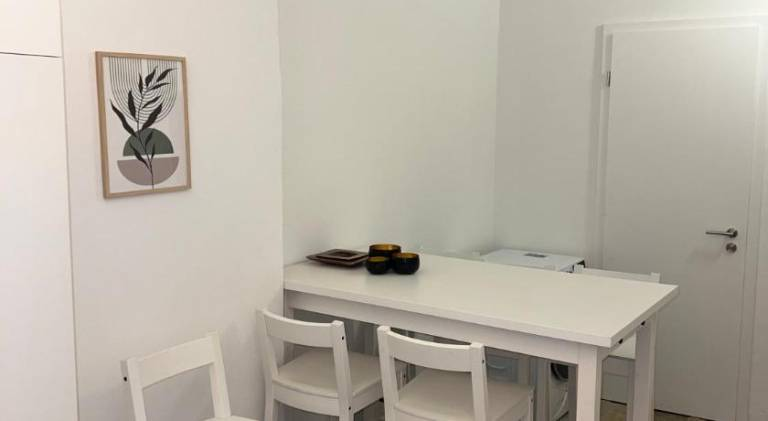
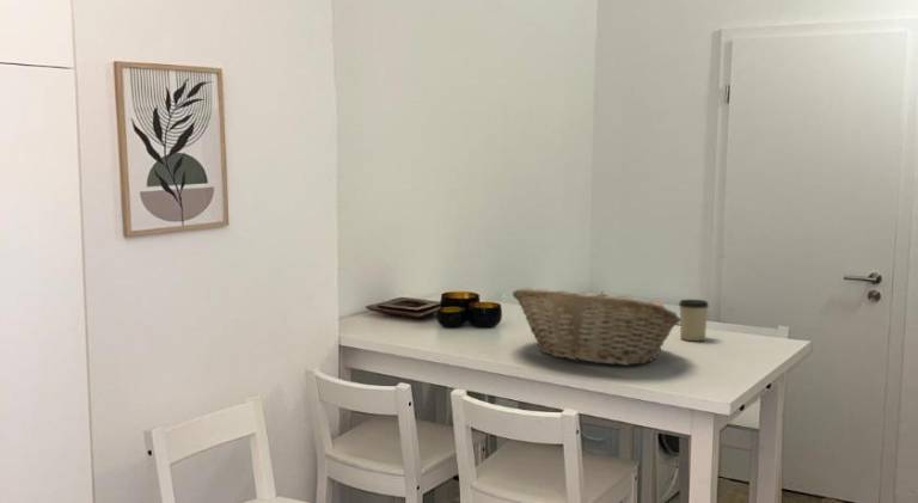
+ fruit basket [512,287,681,367]
+ cup [678,299,710,342]
